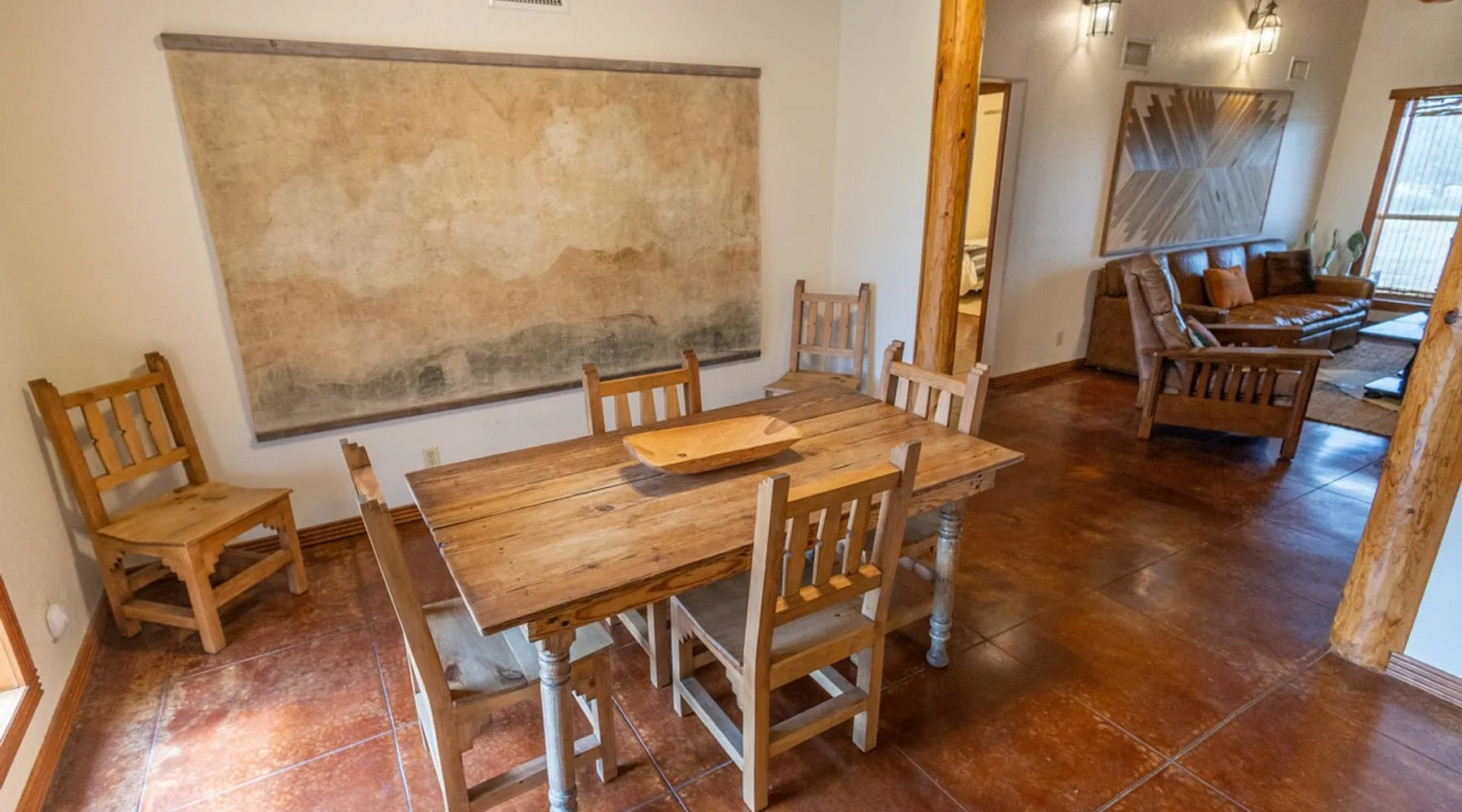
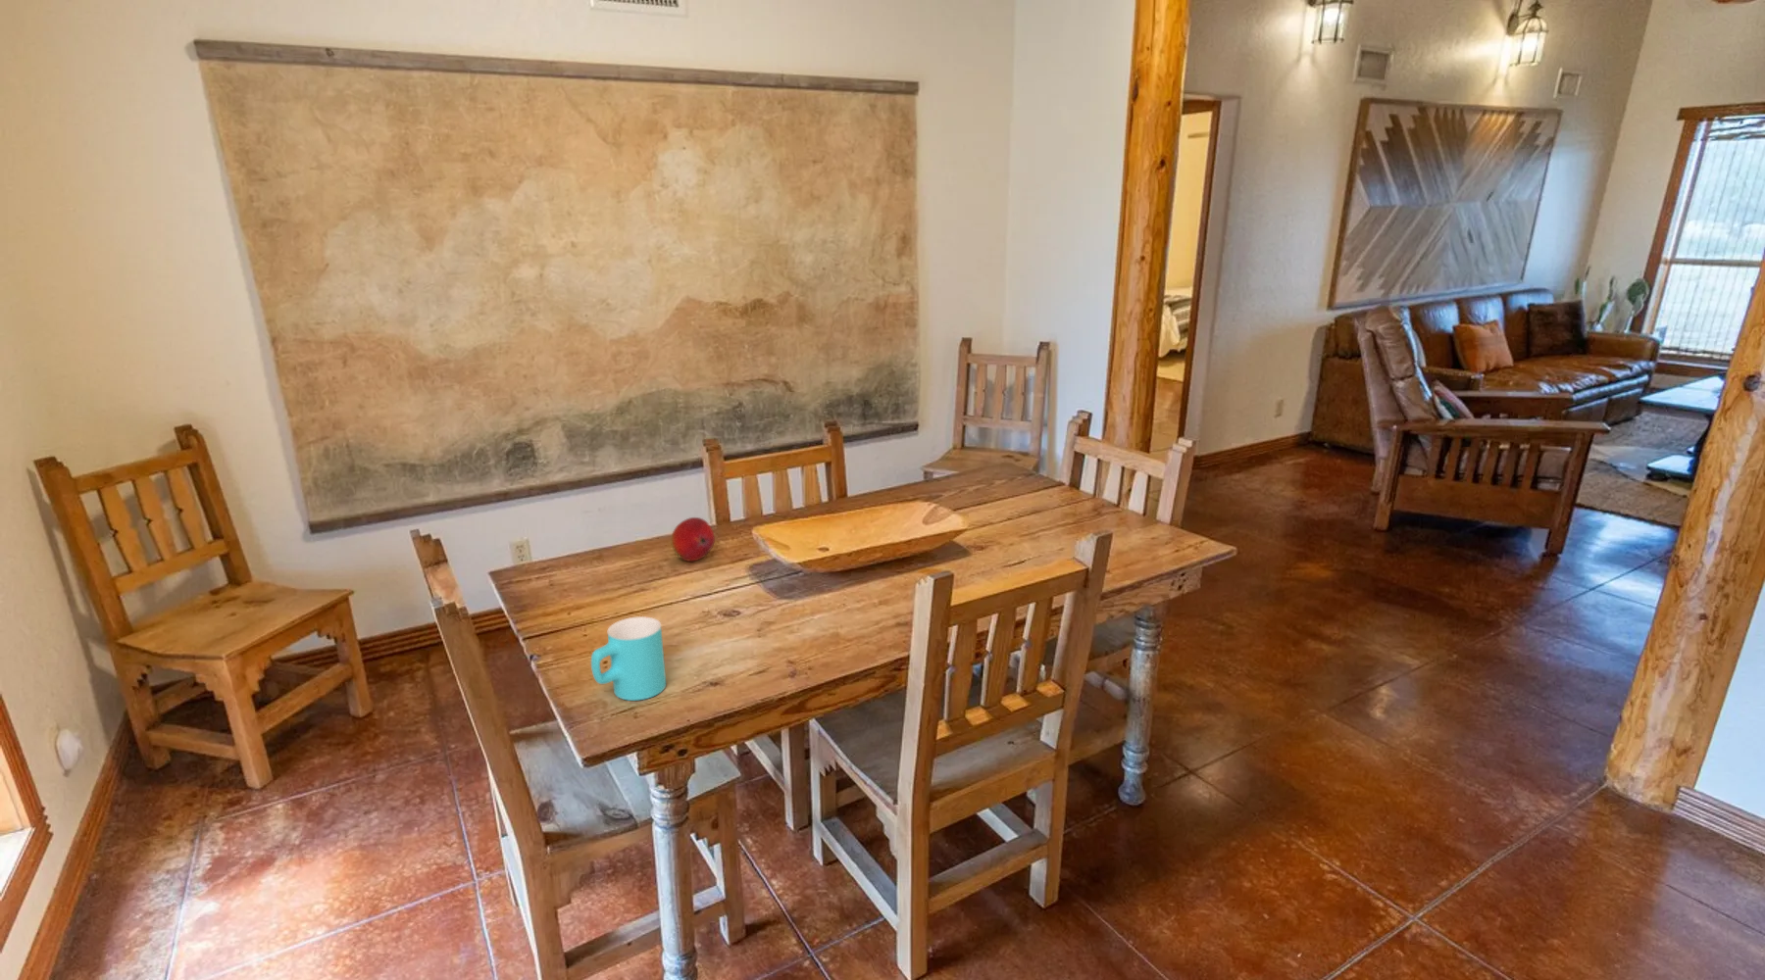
+ fruit [671,517,716,562]
+ cup [590,616,666,701]
